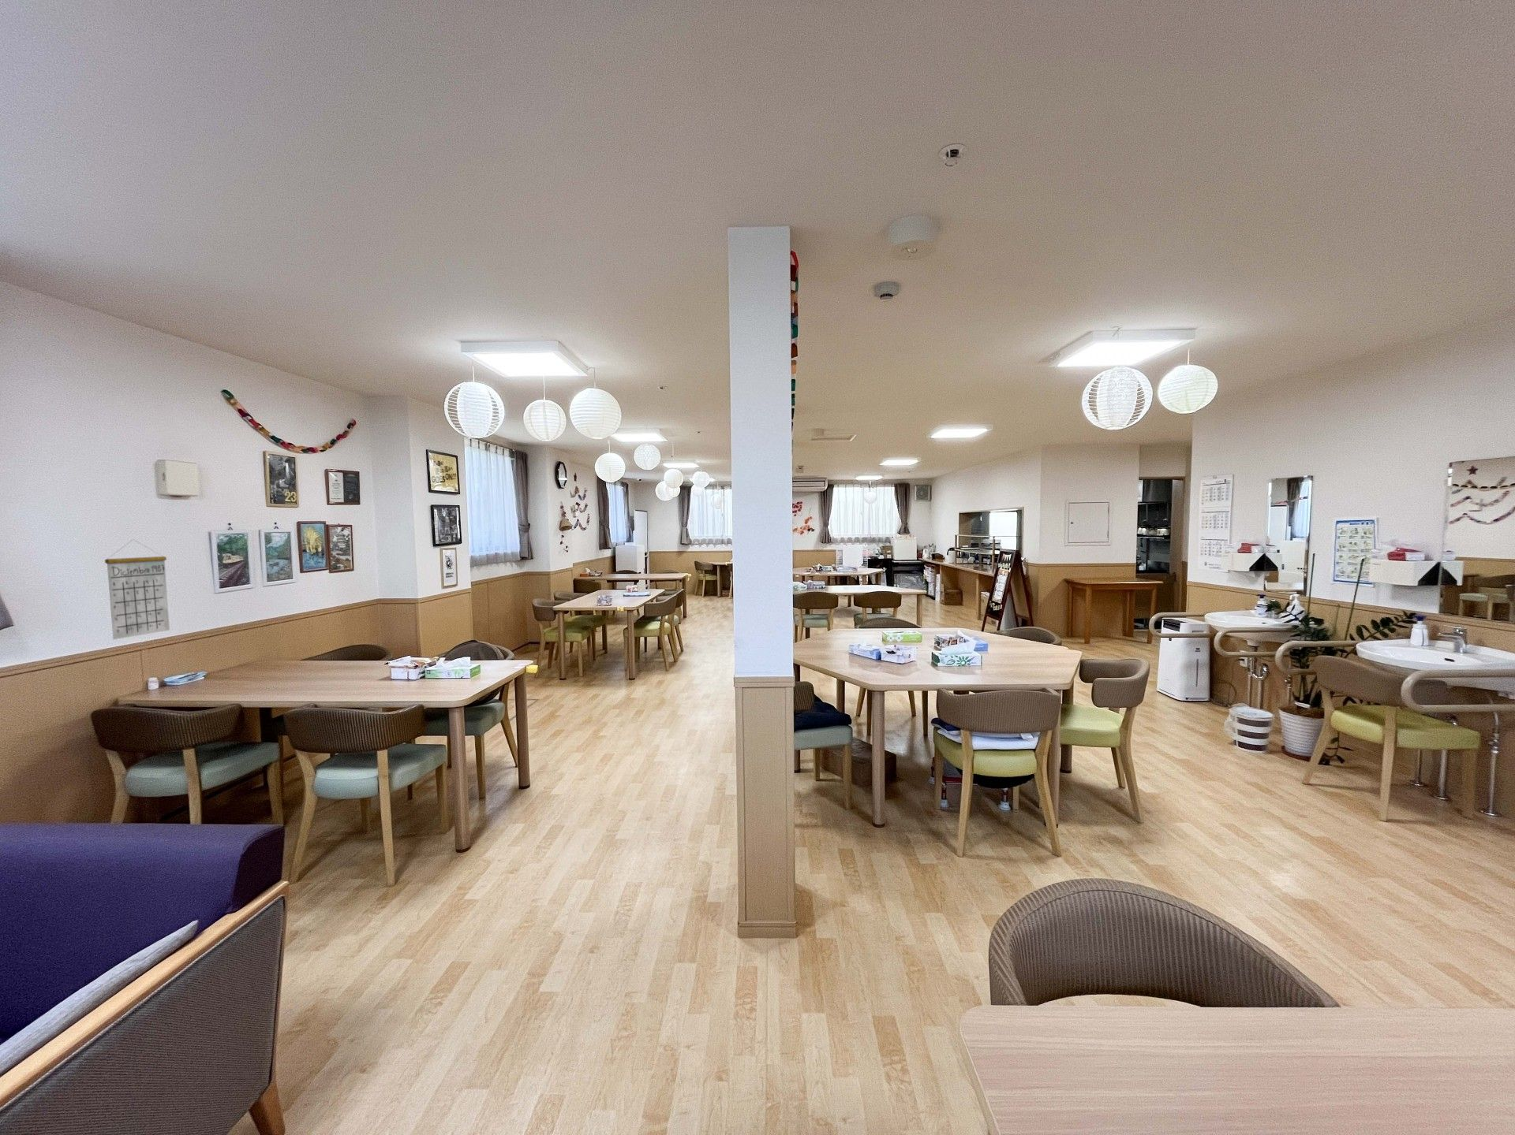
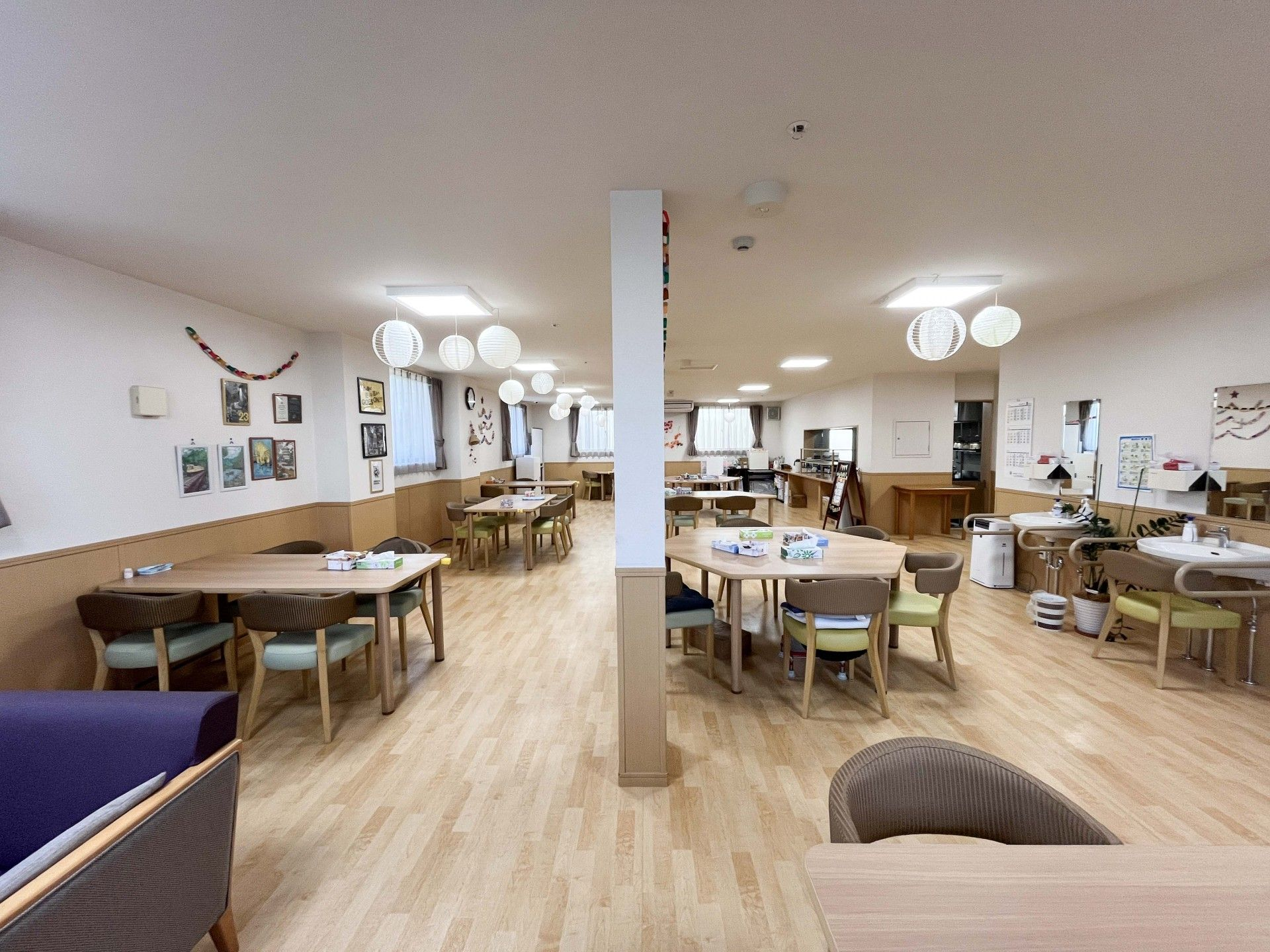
- calendar [104,539,171,640]
